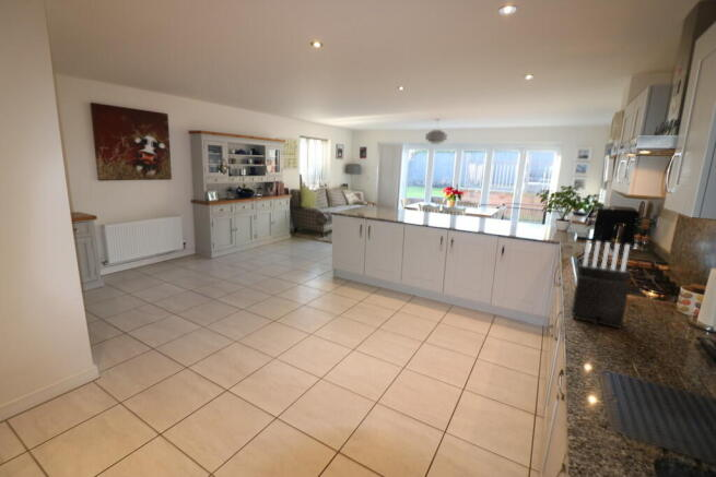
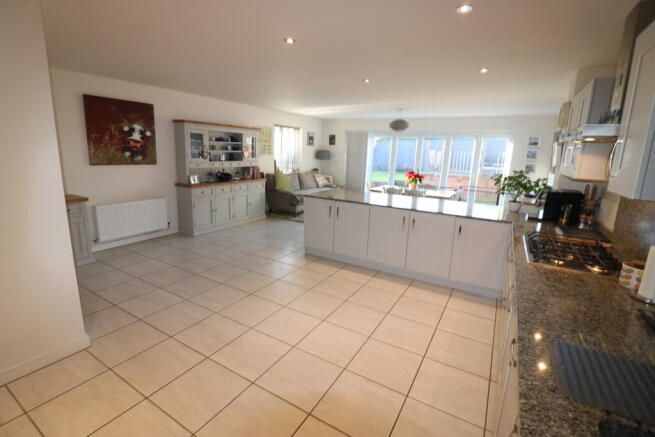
- knife block [571,239,631,330]
